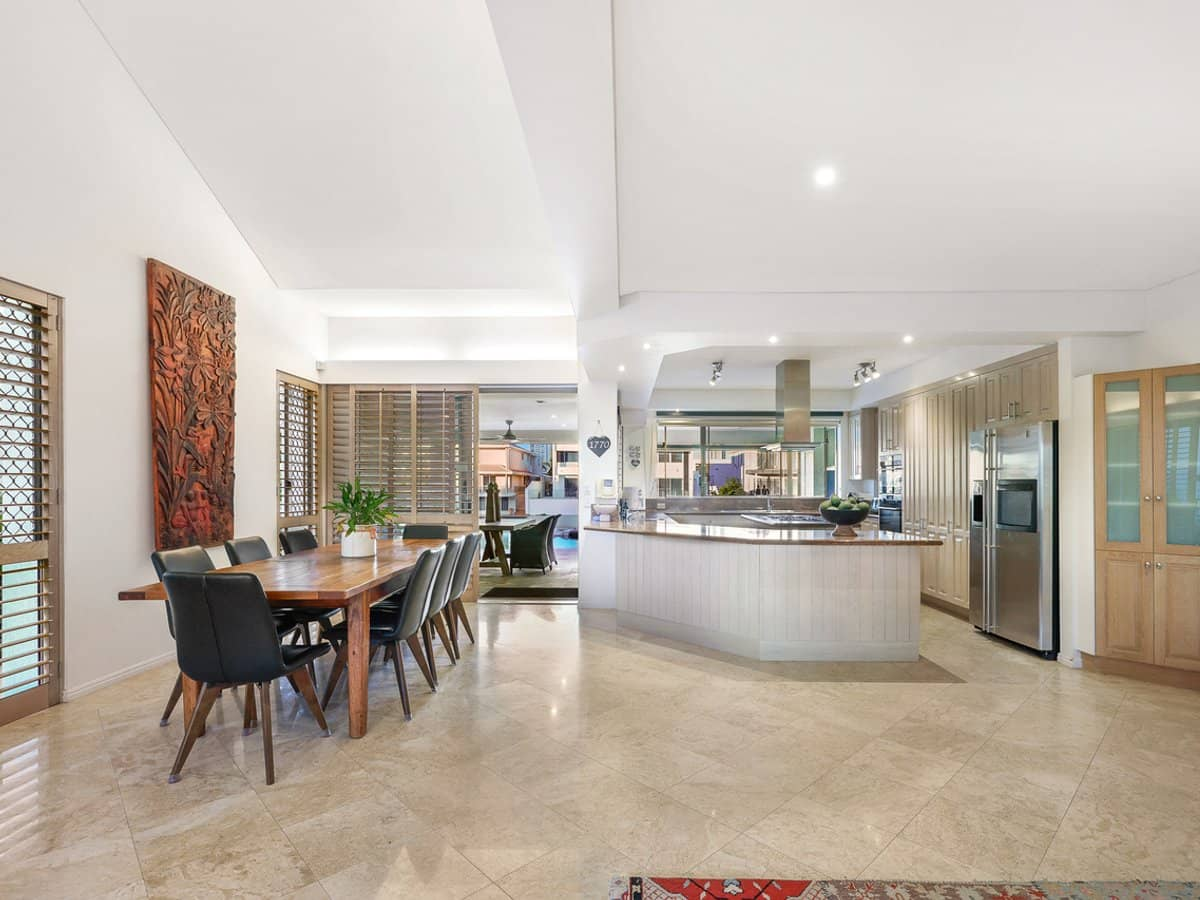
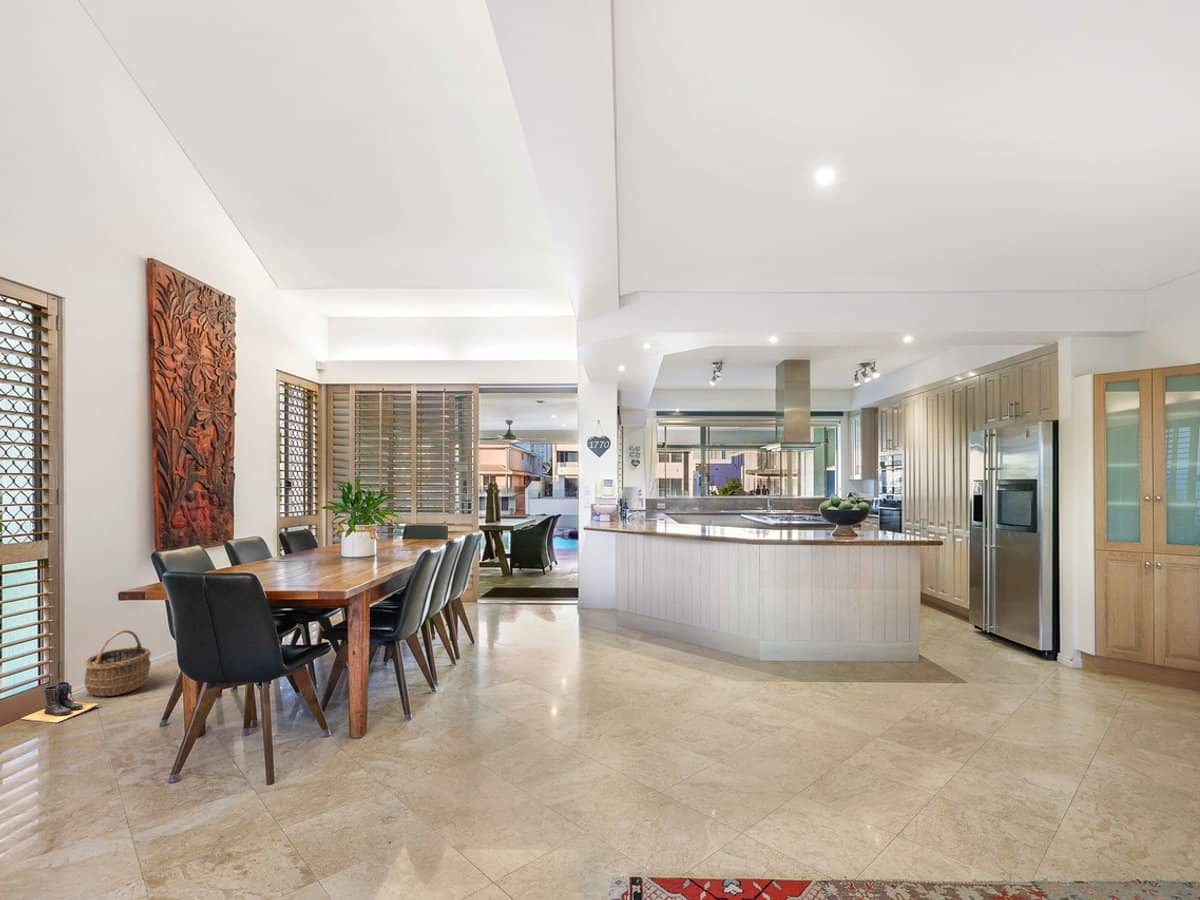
+ wicker basket [84,629,152,697]
+ boots [20,681,100,724]
